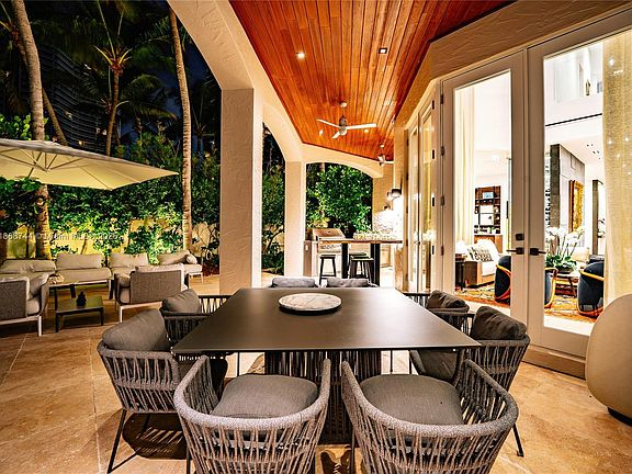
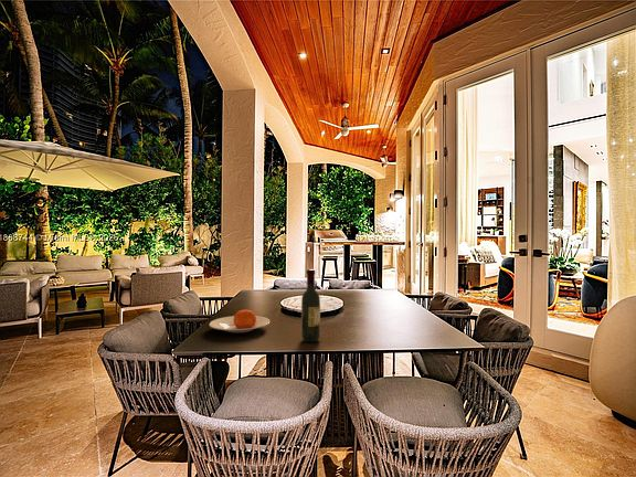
+ plate [209,309,271,333]
+ wine bottle [300,268,321,343]
